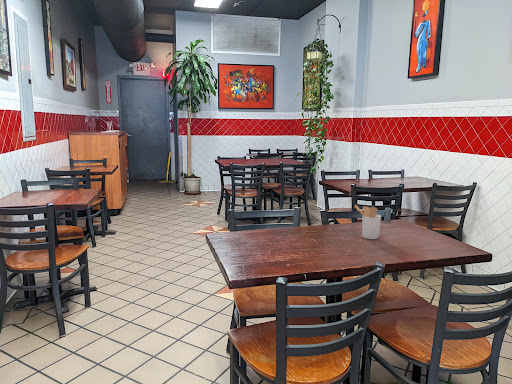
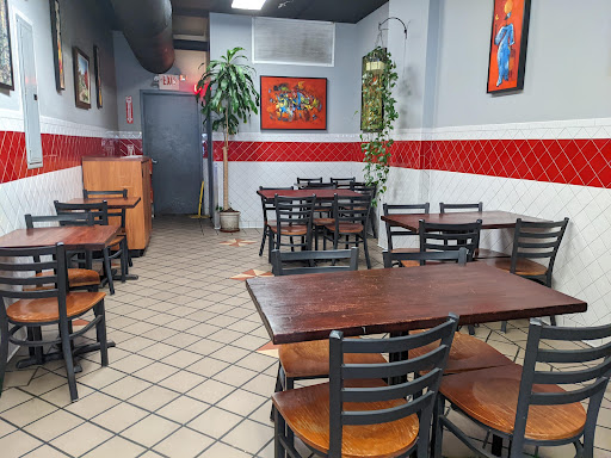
- utensil holder [354,204,382,240]
